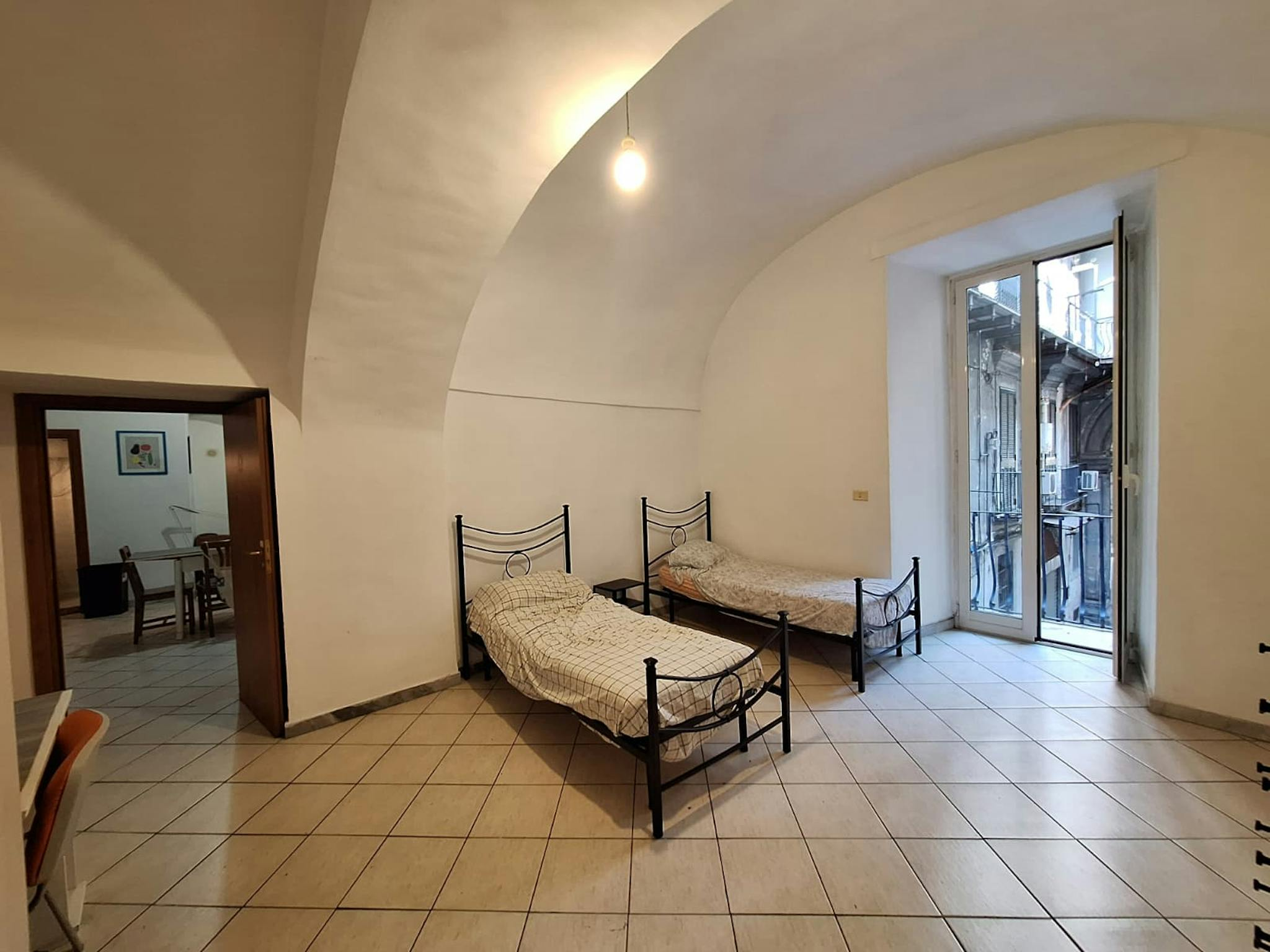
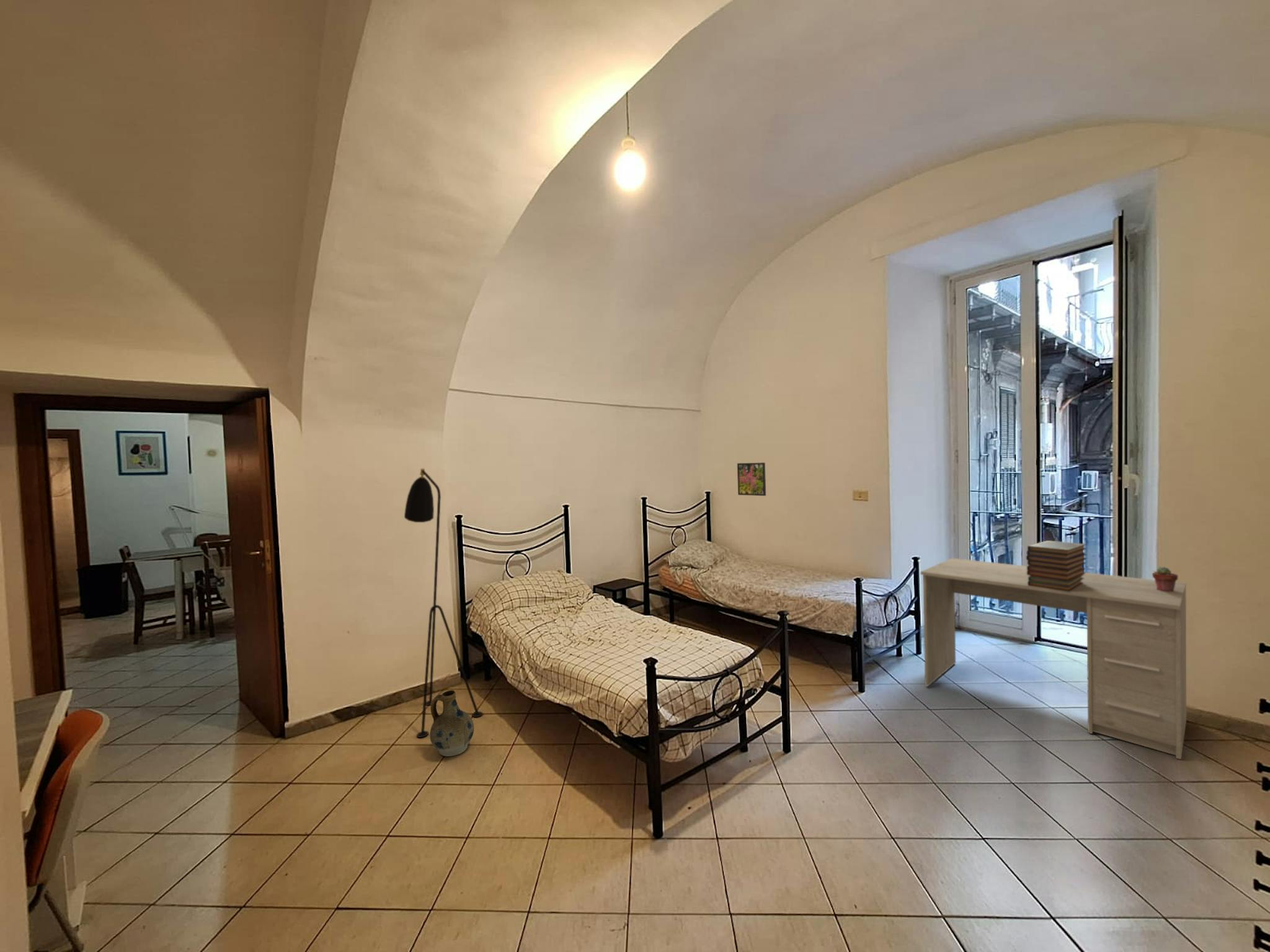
+ potted succulent [1152,566,1179,592]
+ floor lamp [404,468,484,738]
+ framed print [737,462,766,496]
+ desk [920,557,1187,760]
+ ceramic jug [429,690,474,757]
+ book stack [1026,540,1088,591]
